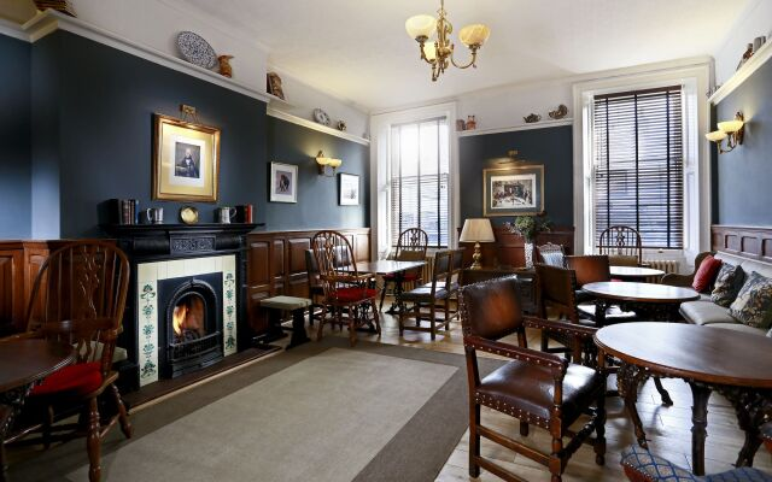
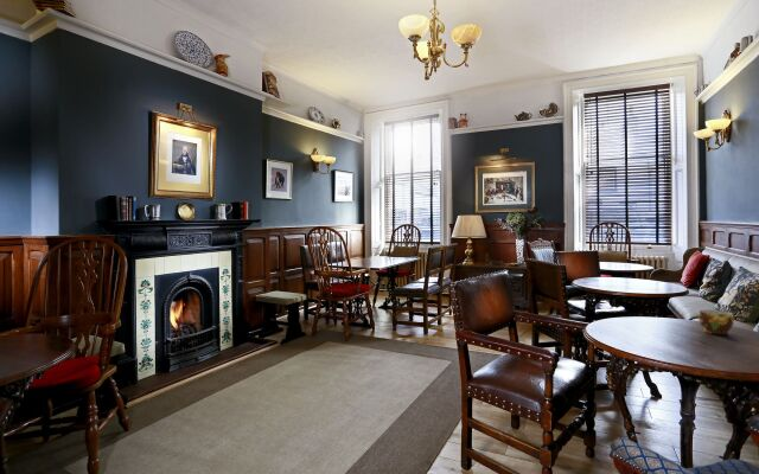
+ cup [697,308,735,335]
